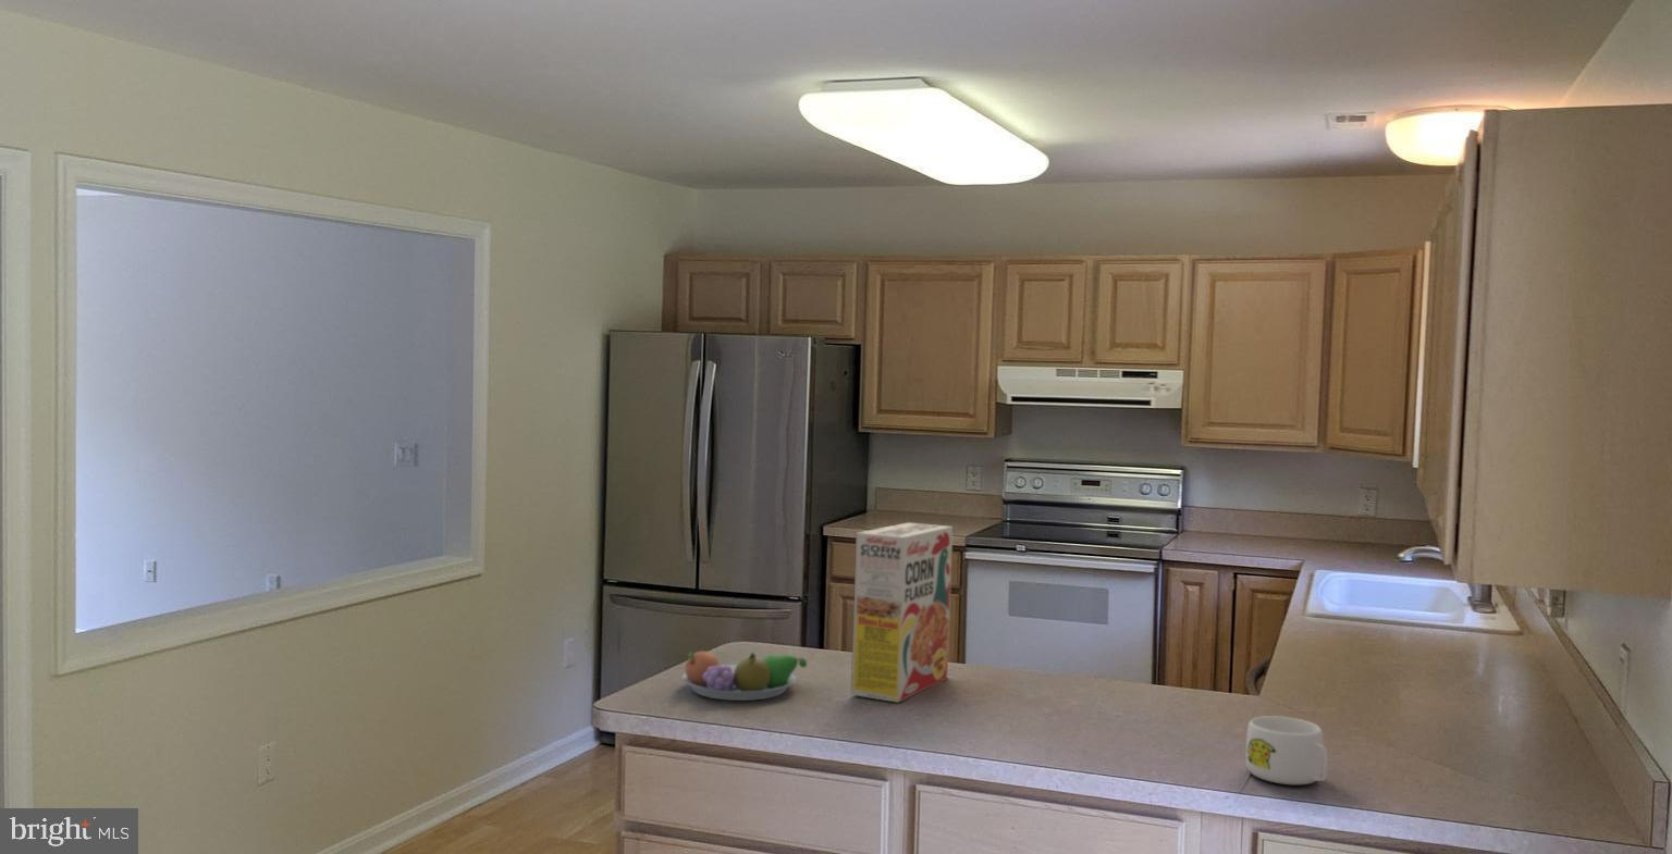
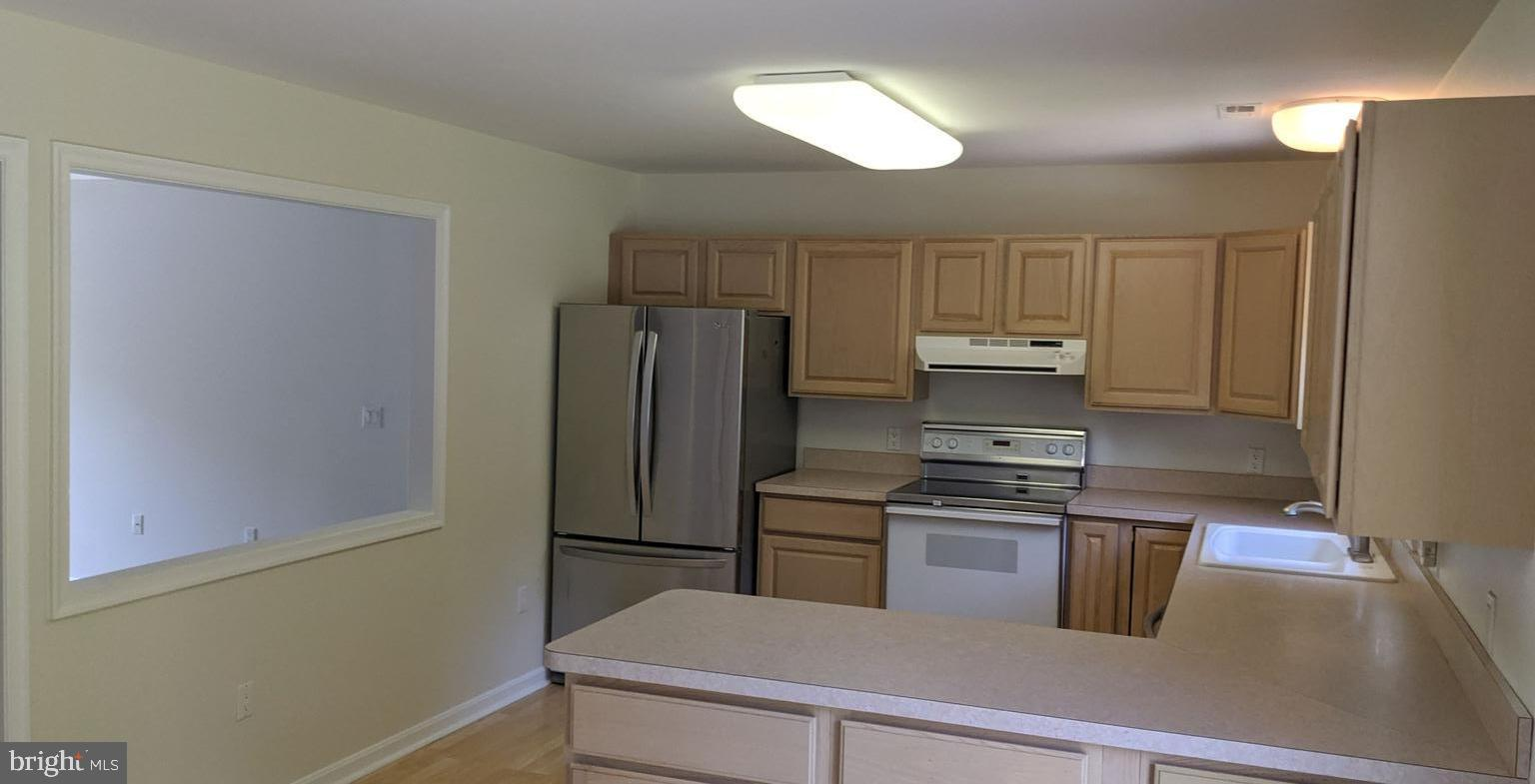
- mug [1245,715,1328,785]
- fruit bowl [681,650,808,701]
- cereal box [850,521,953,703]
